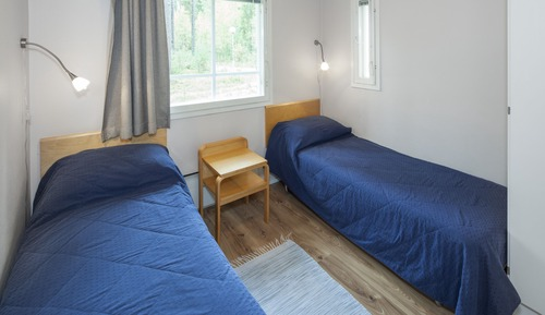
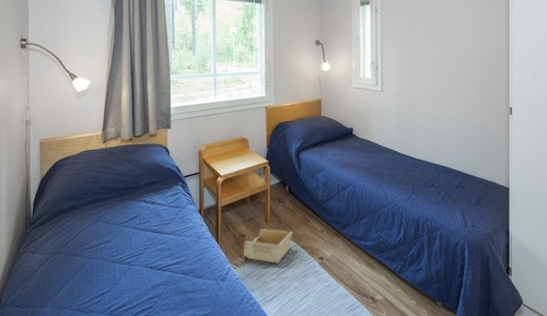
+ storage bin [243,227,293,265]
